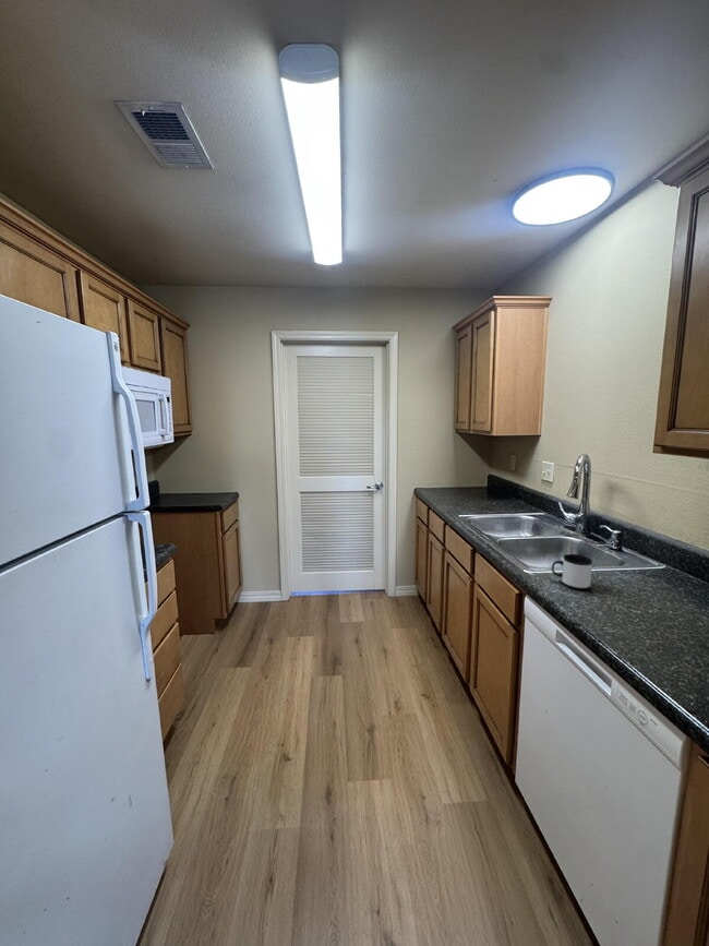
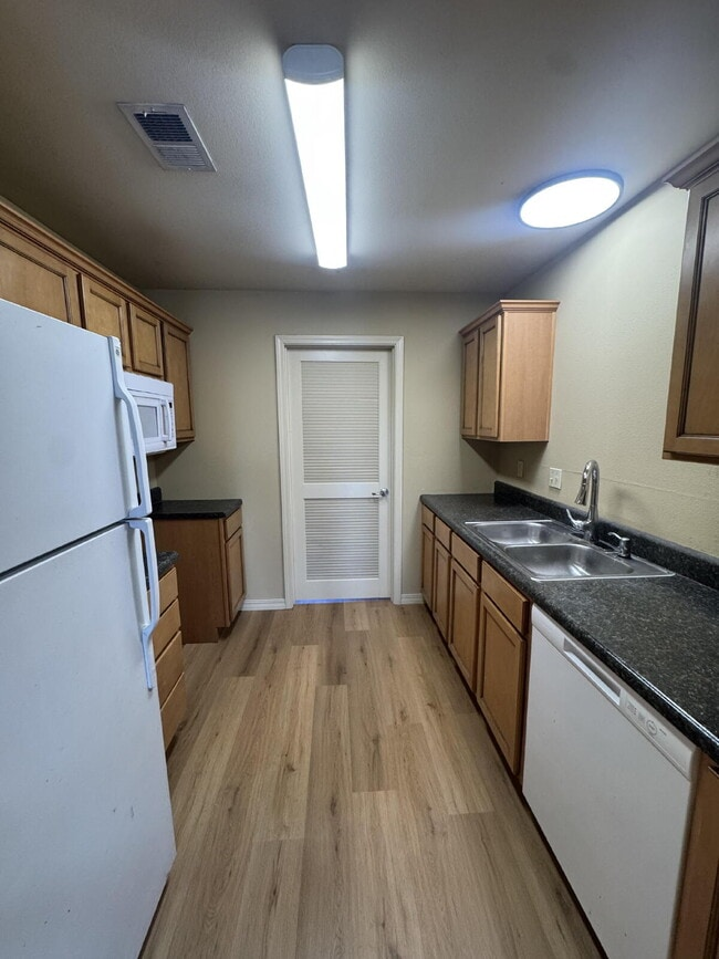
- mug [551,553,593,591]
